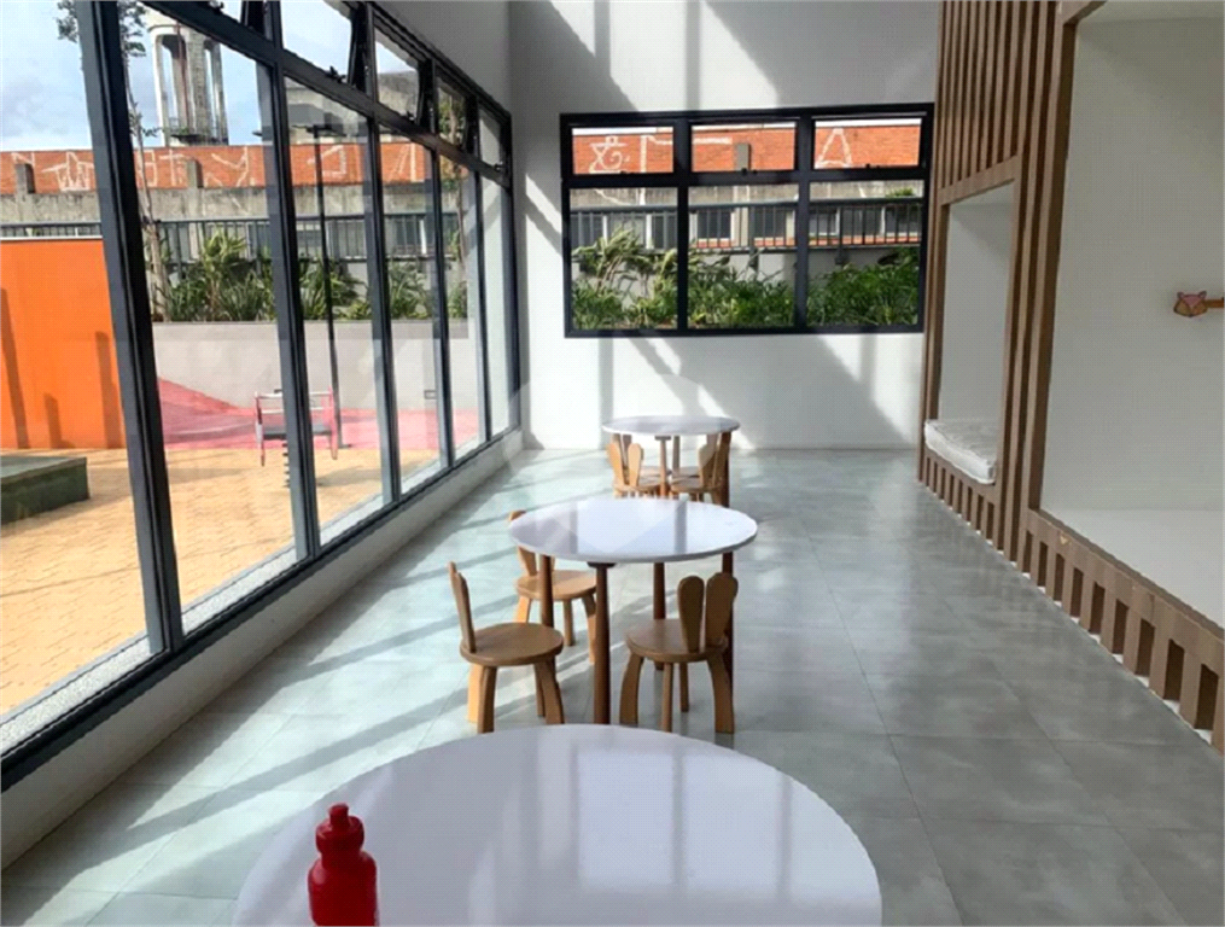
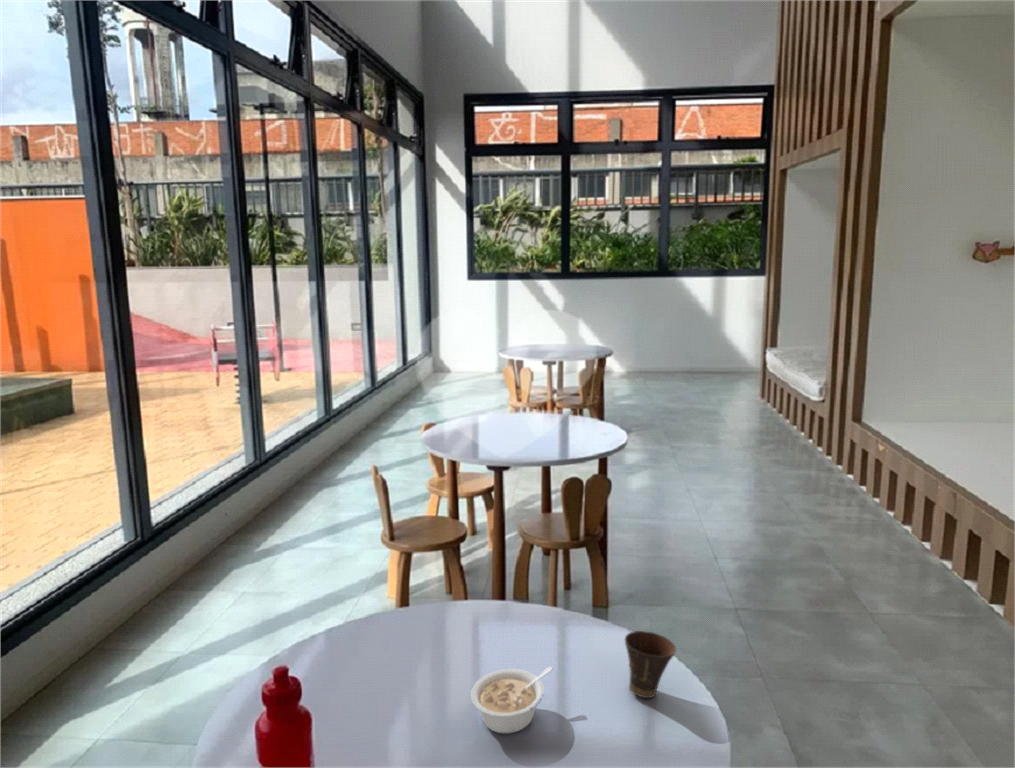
+ cup [624,630,677,699]
+ legume [470,666,553,734]
